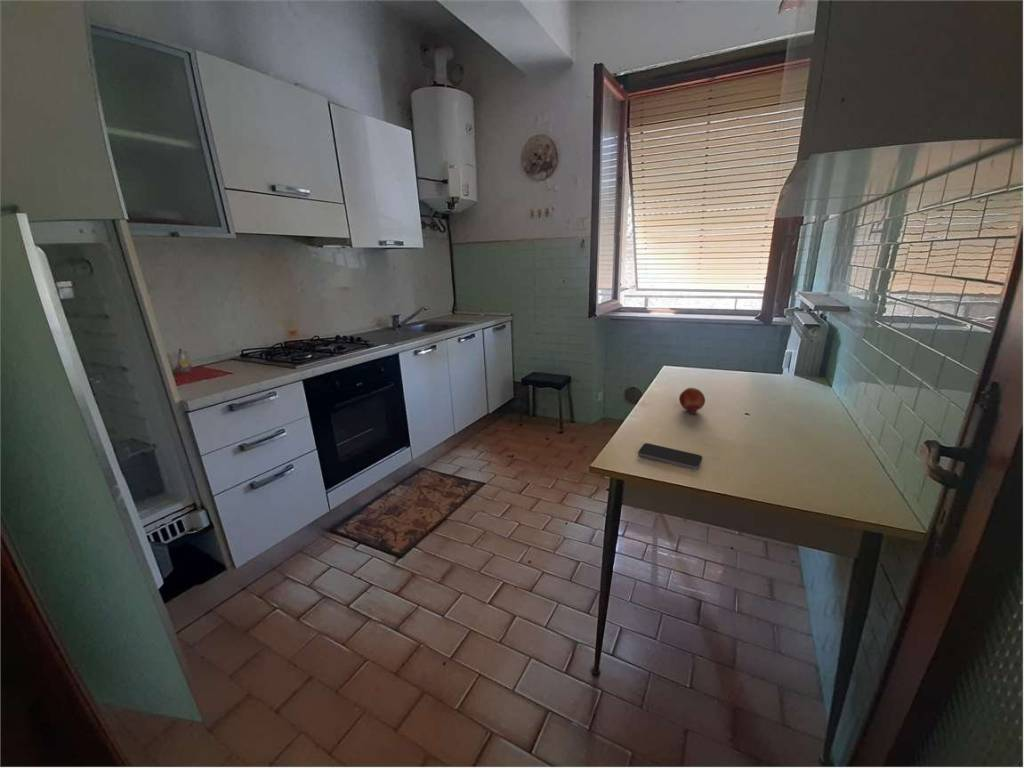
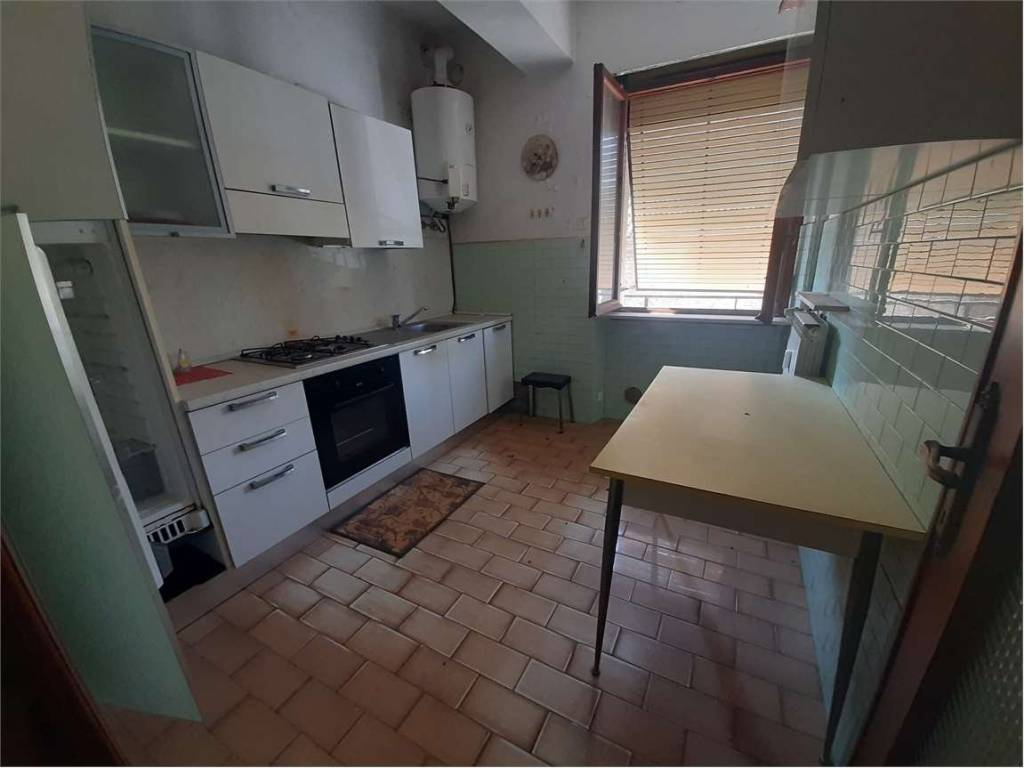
- fruit [678,387,706,415]
- smartphone [637,442,703,470]
